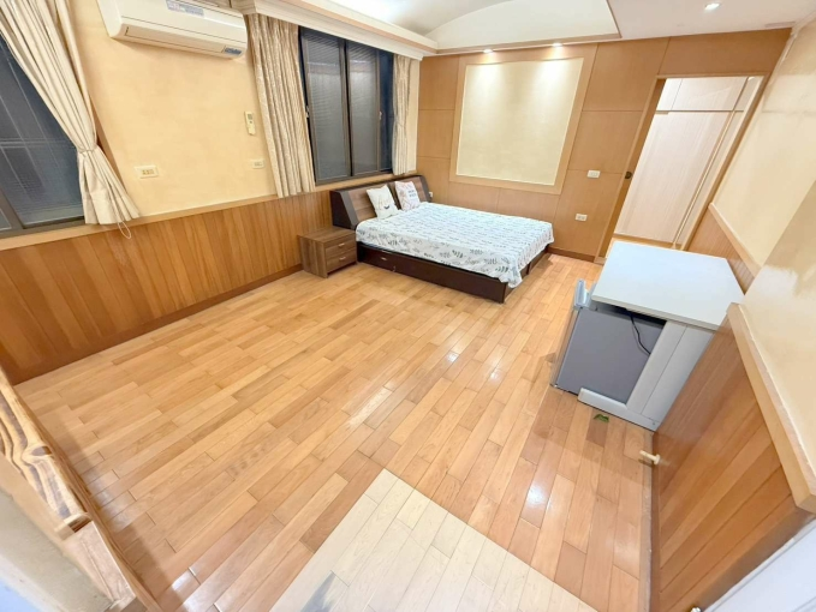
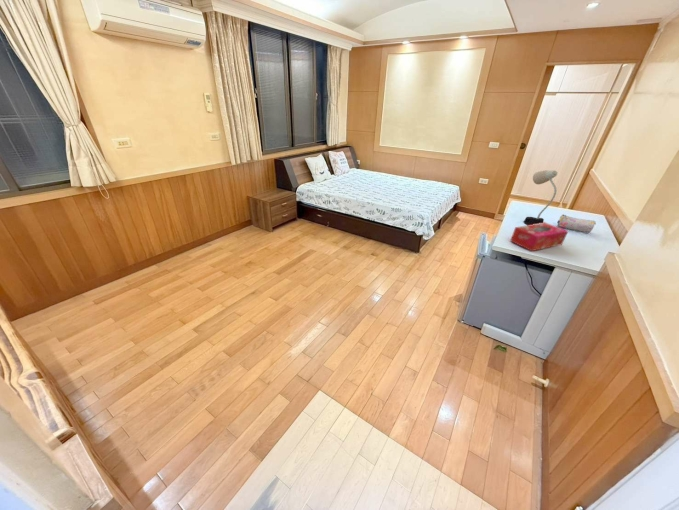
+ desk lamp [523,169,558,225]
+ tissue box [509,222,569,252]
+ pencil case [556,214,597,234]
